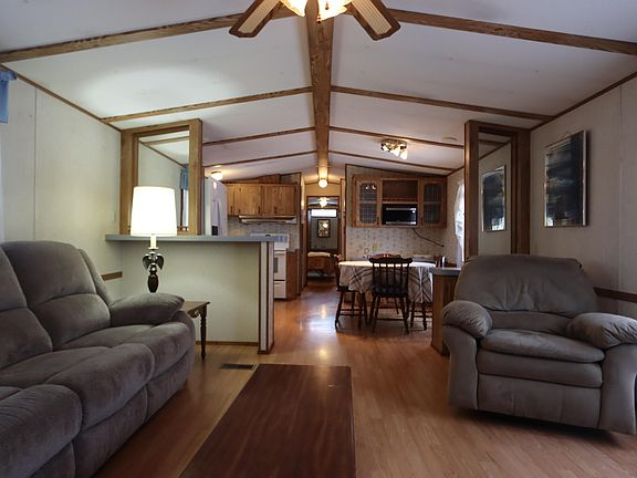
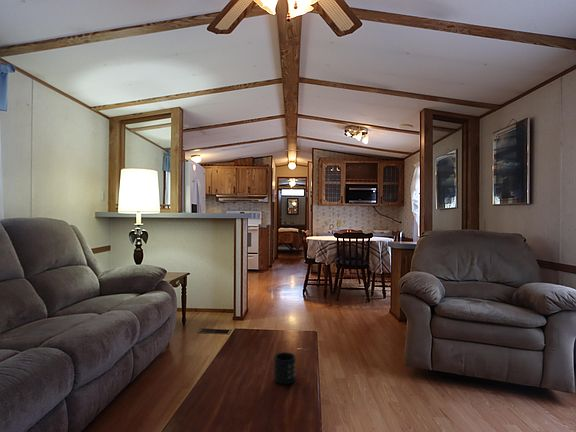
+ mug [273,351,297,385]
